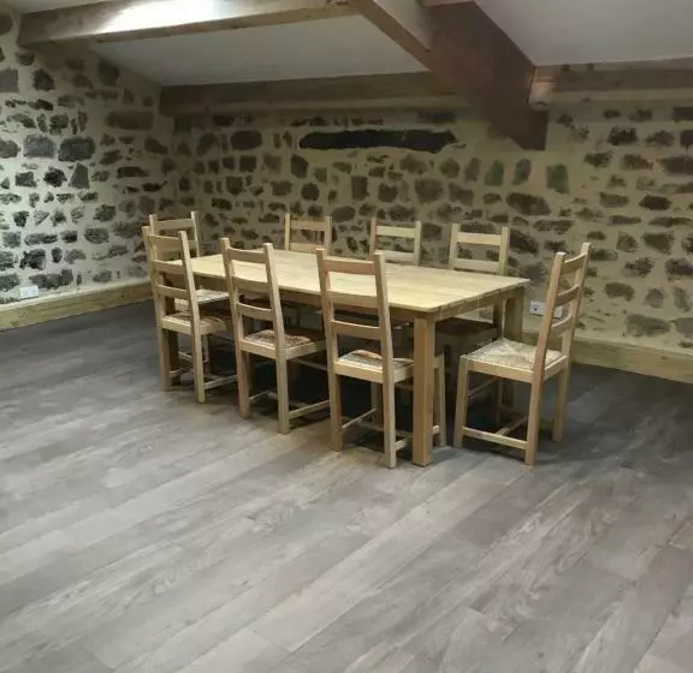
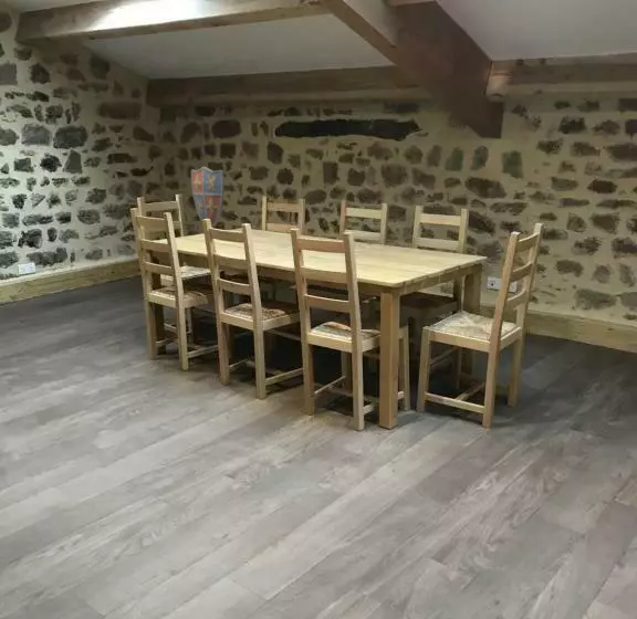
+ decorative shield [190,166,224,228]
